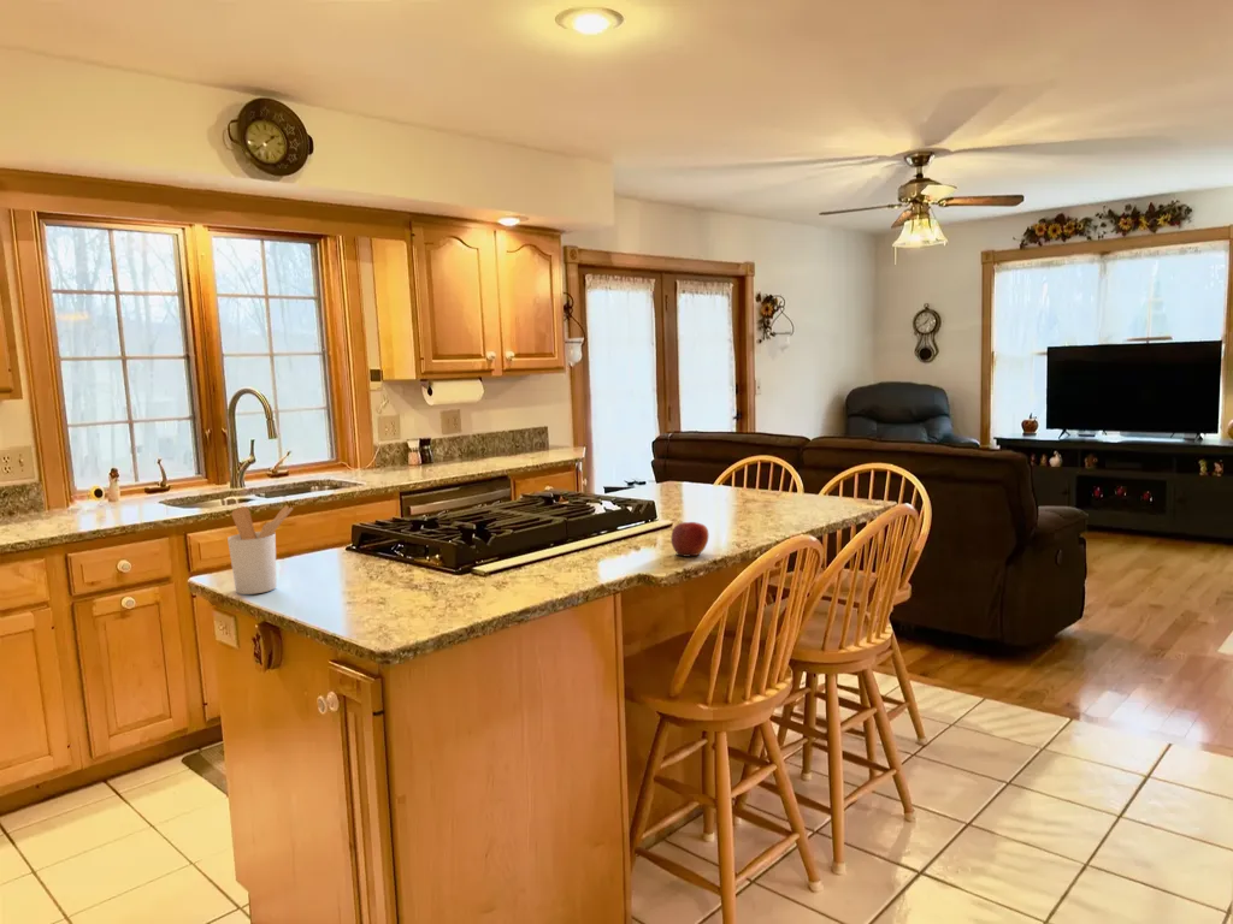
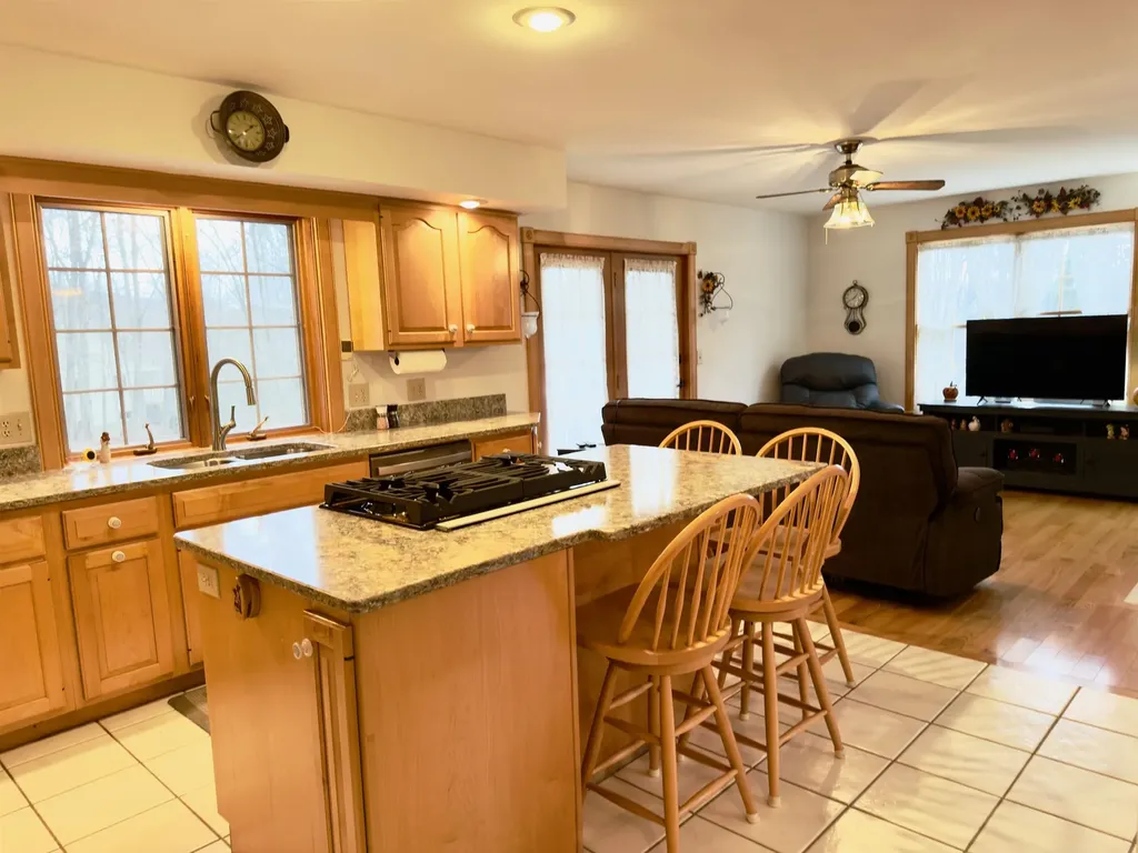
- apple [669,521,710,558]
- utensil holder [226,505,294,596]
